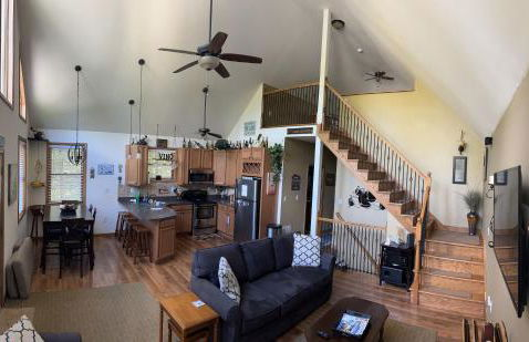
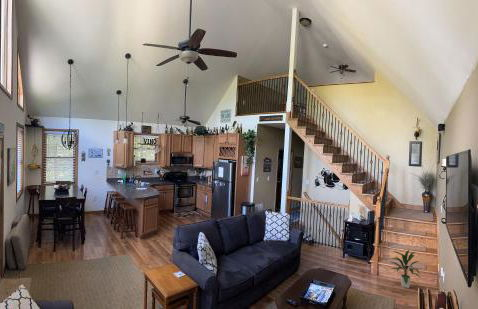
+ indoor plant [389,249,421,289]
